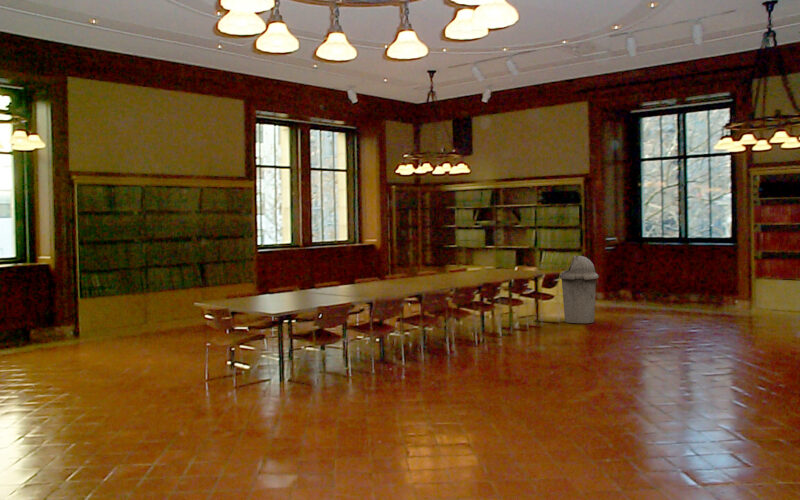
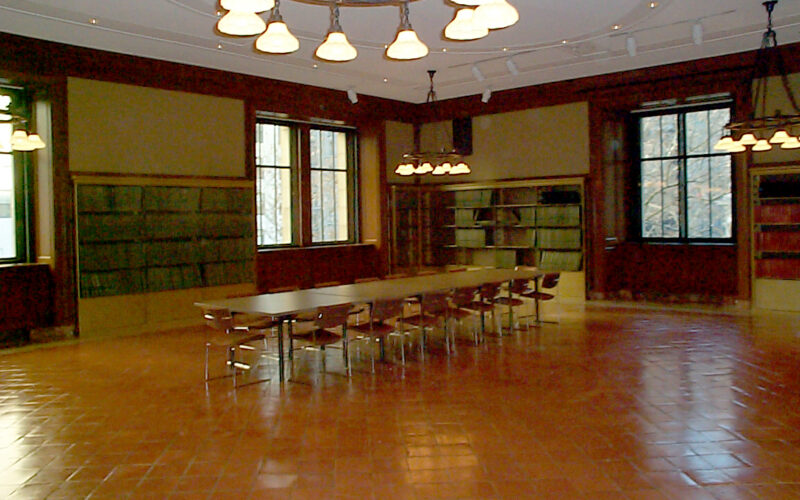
- trash can [558,254,599,324]
